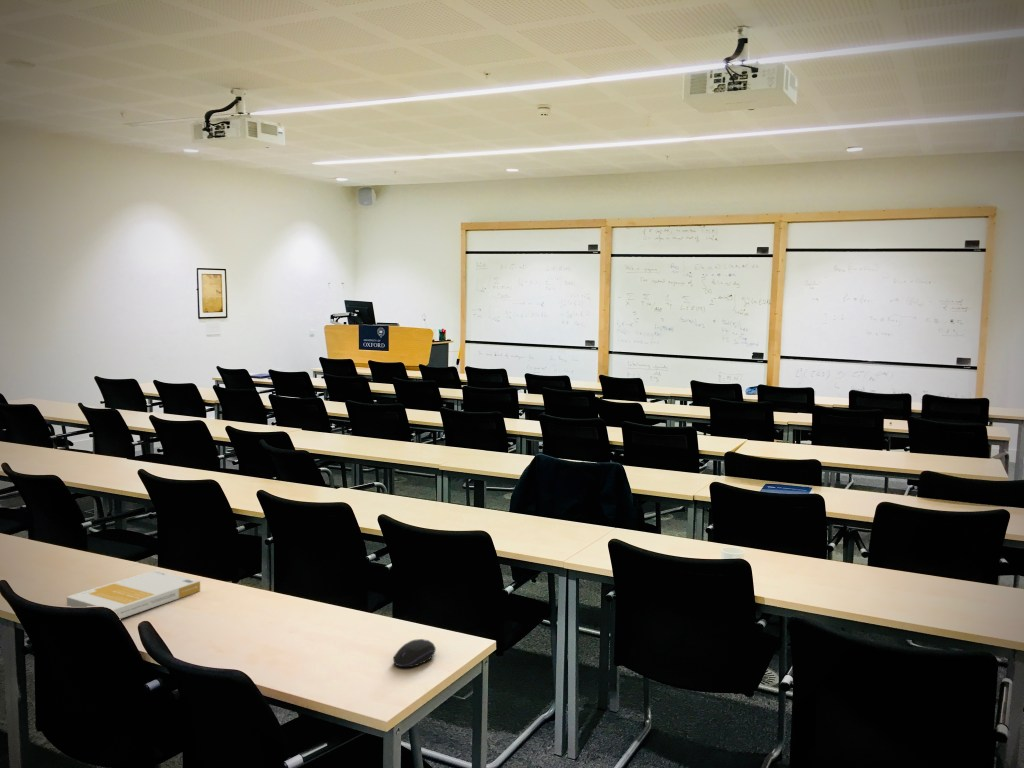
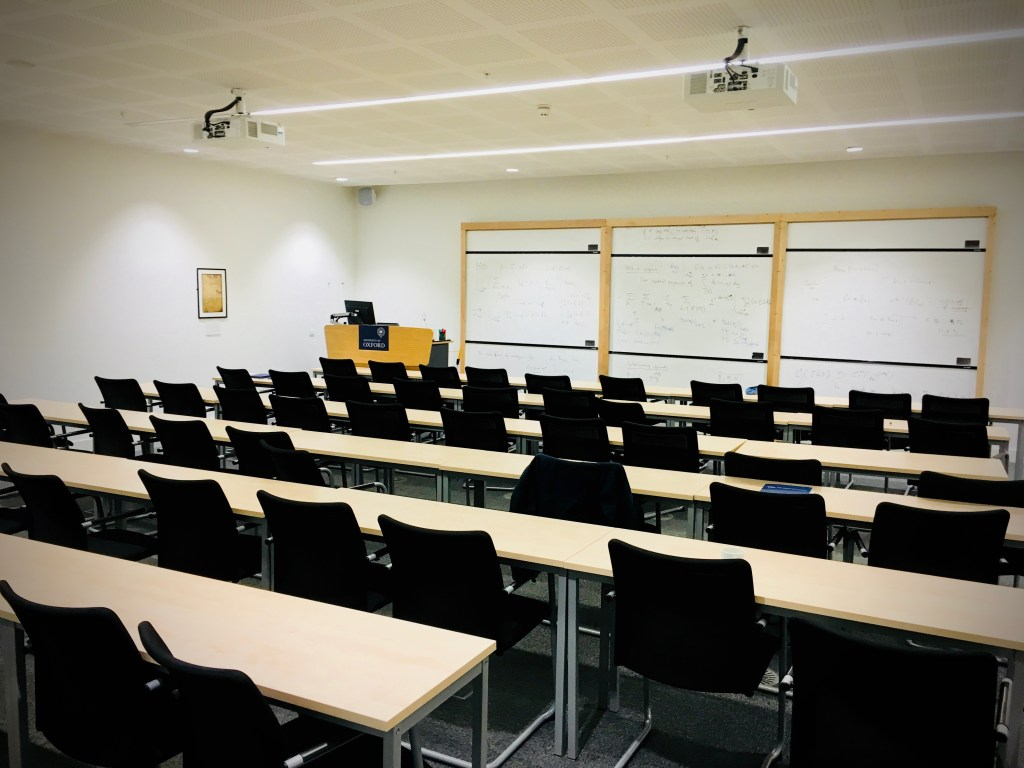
- computer mouse [392,638,437,668]
- book [66,569,201,620]
